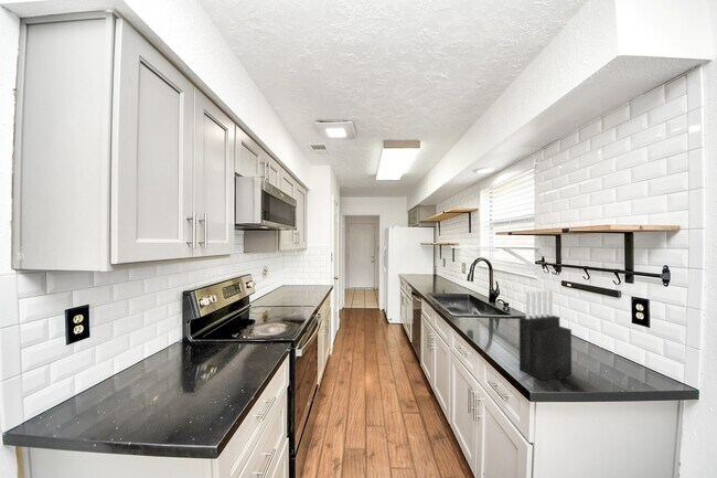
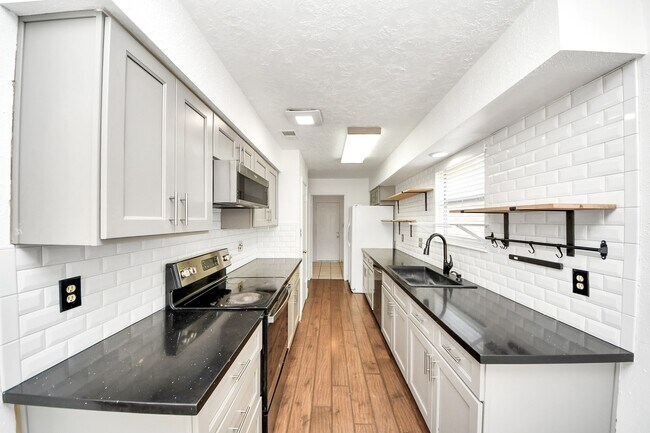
- knife block [518,289,572,382]
